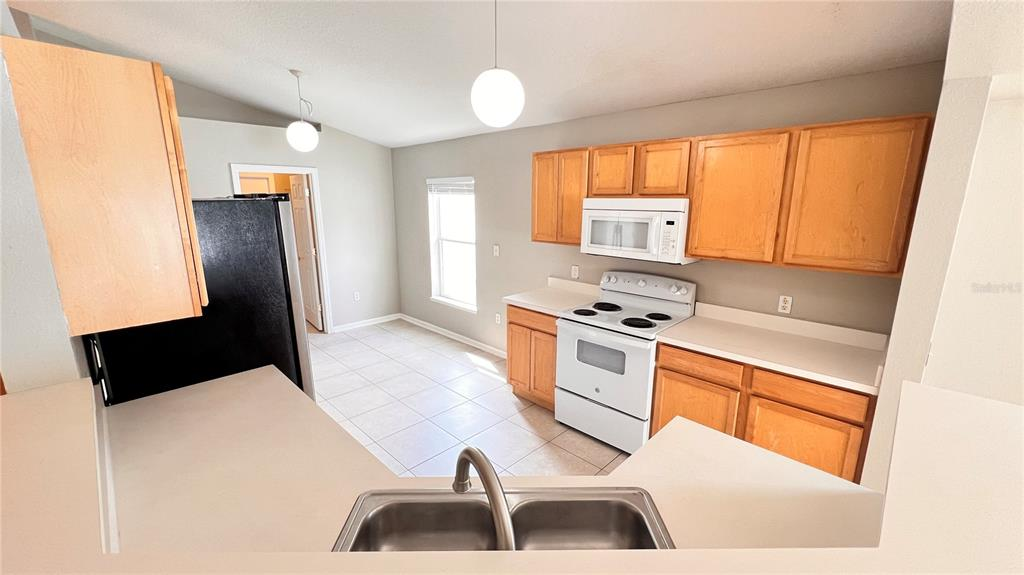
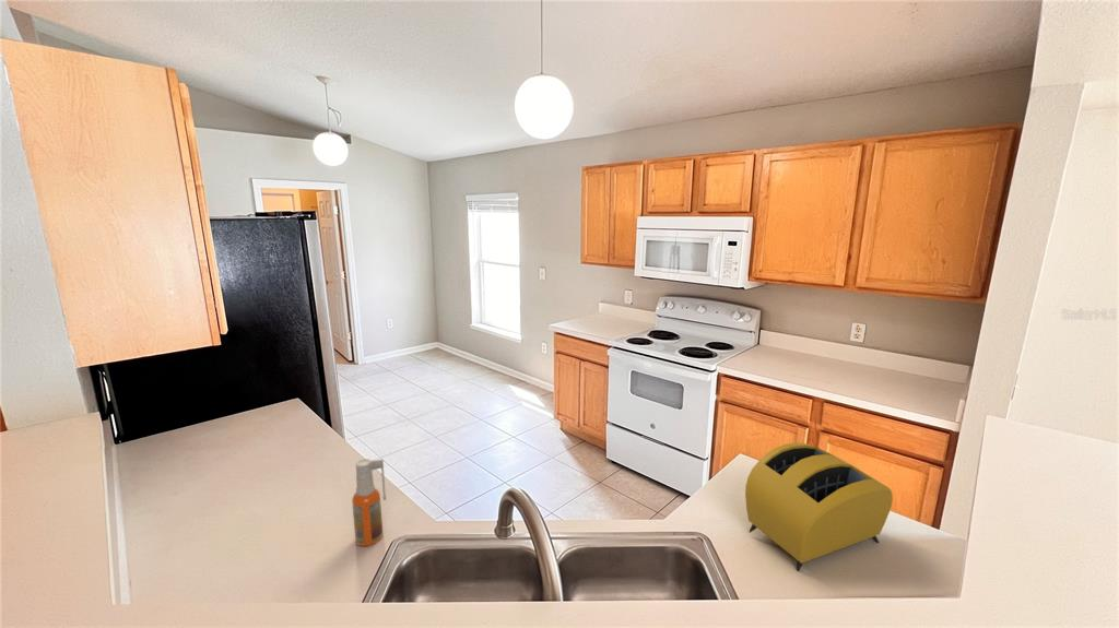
+ toaster [744,441,894,572]
+ spray bottle [351,458,387,547]
